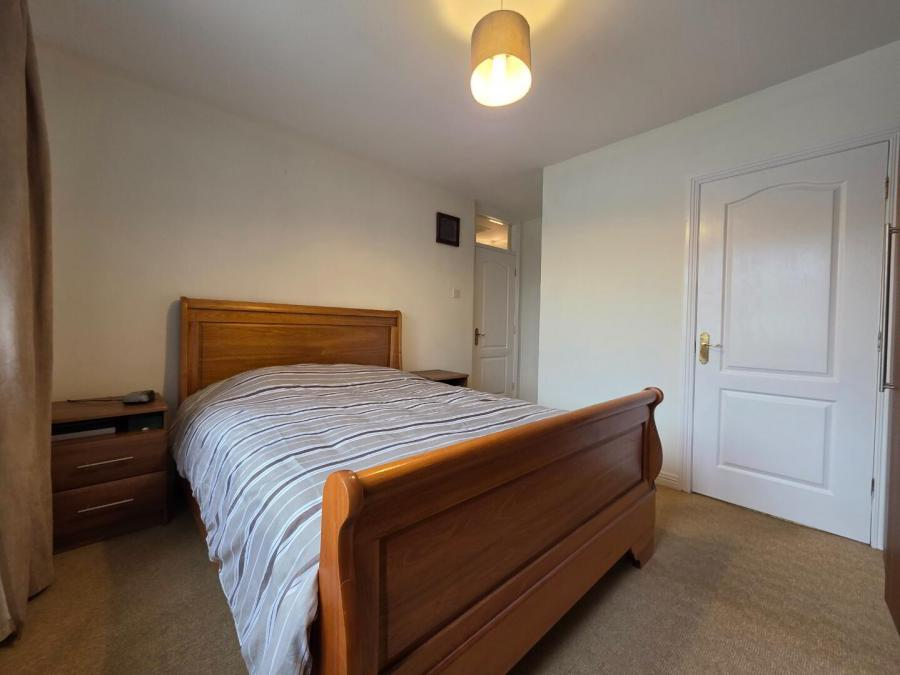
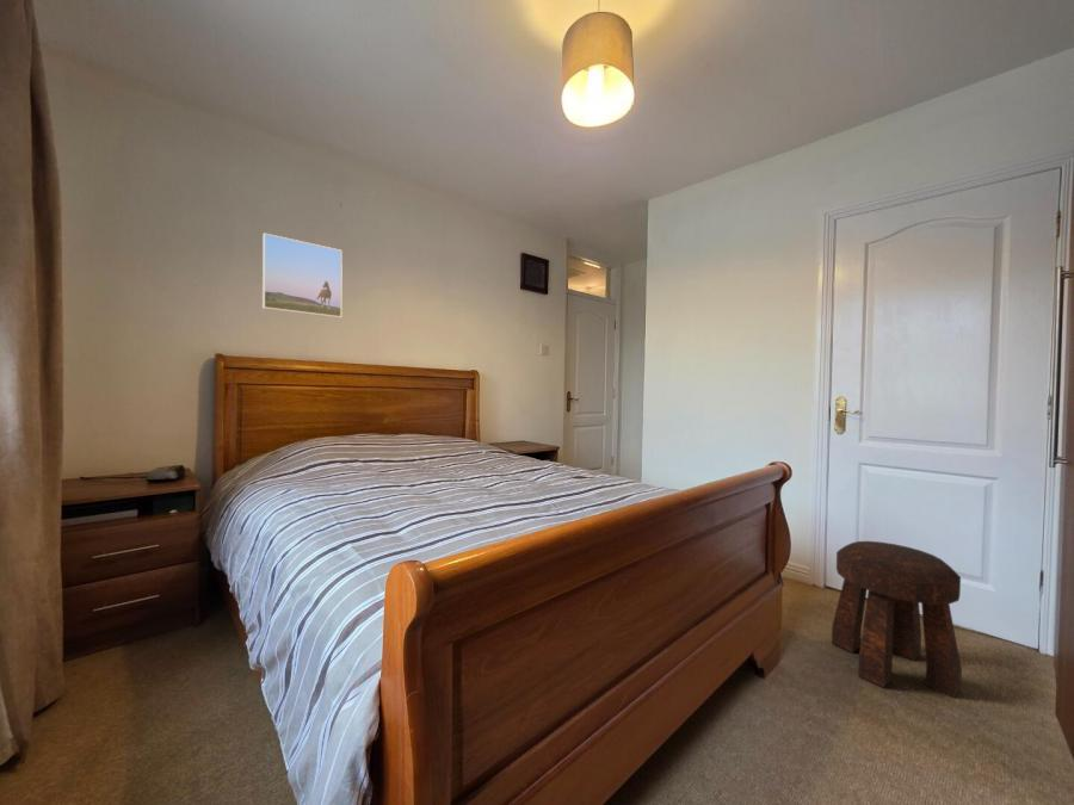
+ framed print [261,233,344,320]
+ stool [831,540,963,699]
